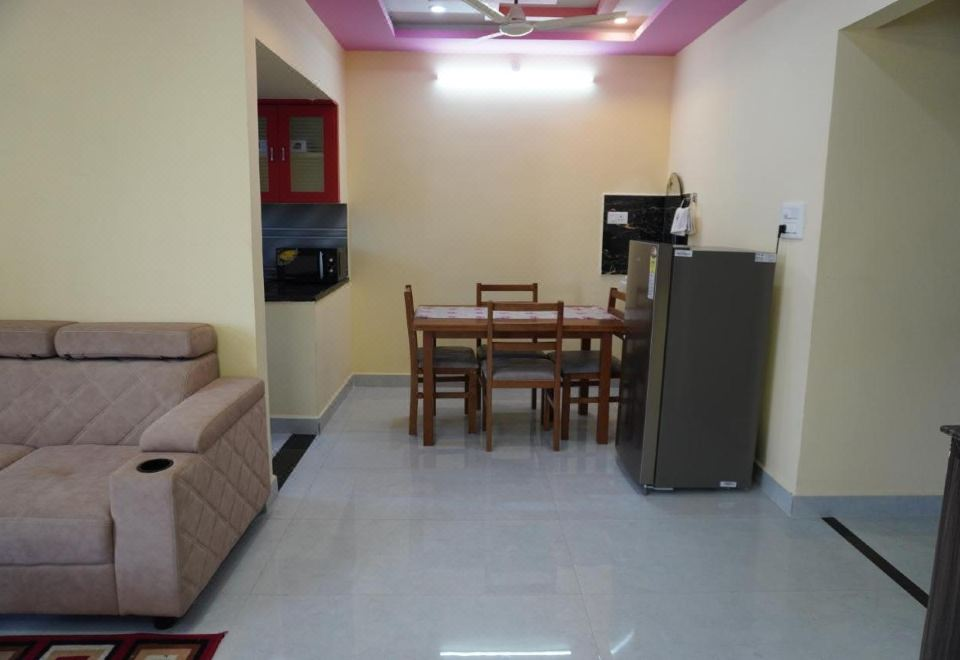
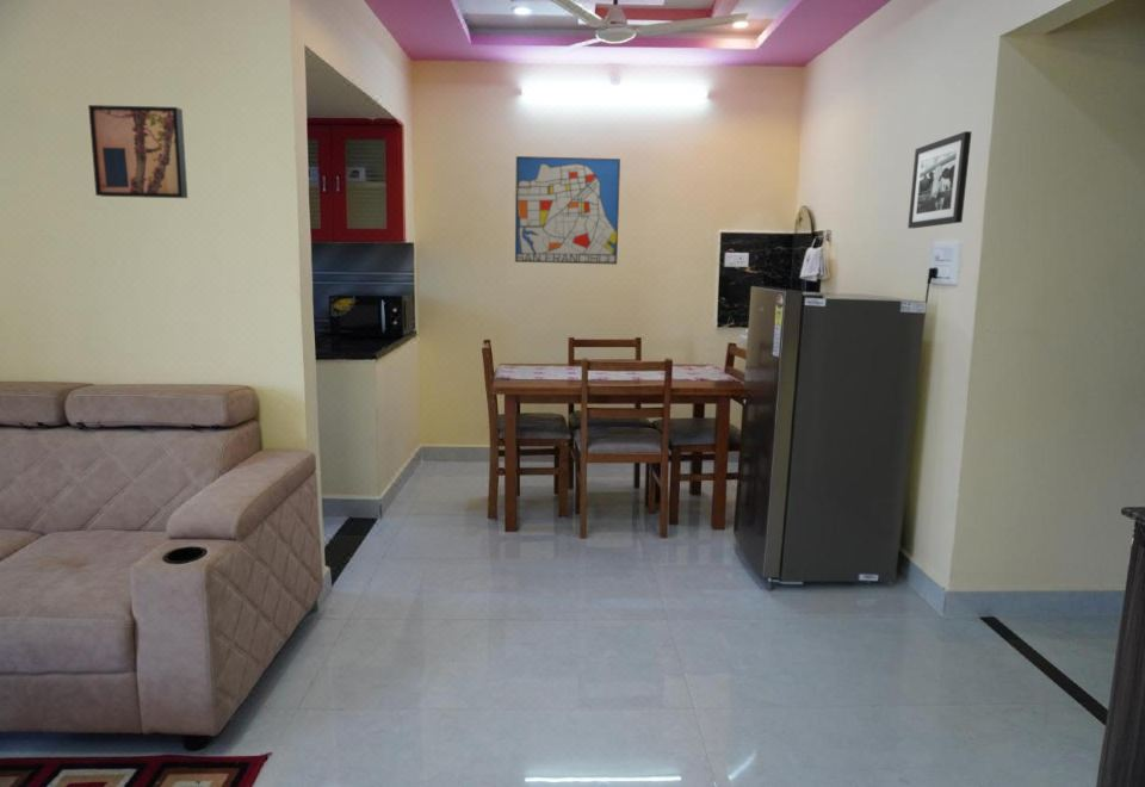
+ wall art [87,104,188,199]
+ picture frame [906,130,973,229]
+ wall art [514,155,621,266]
